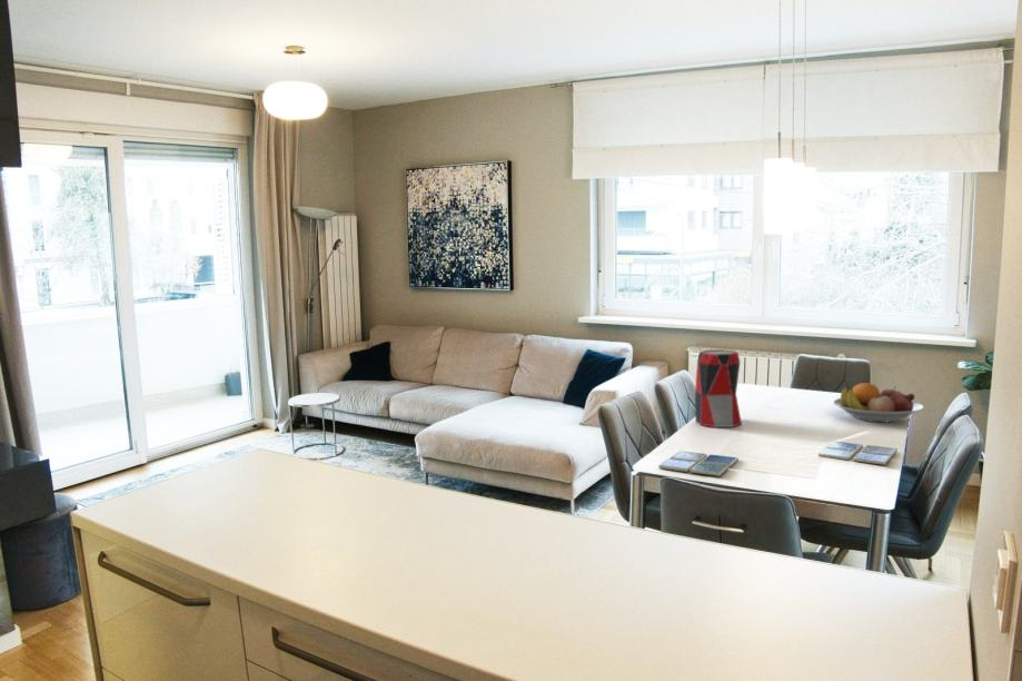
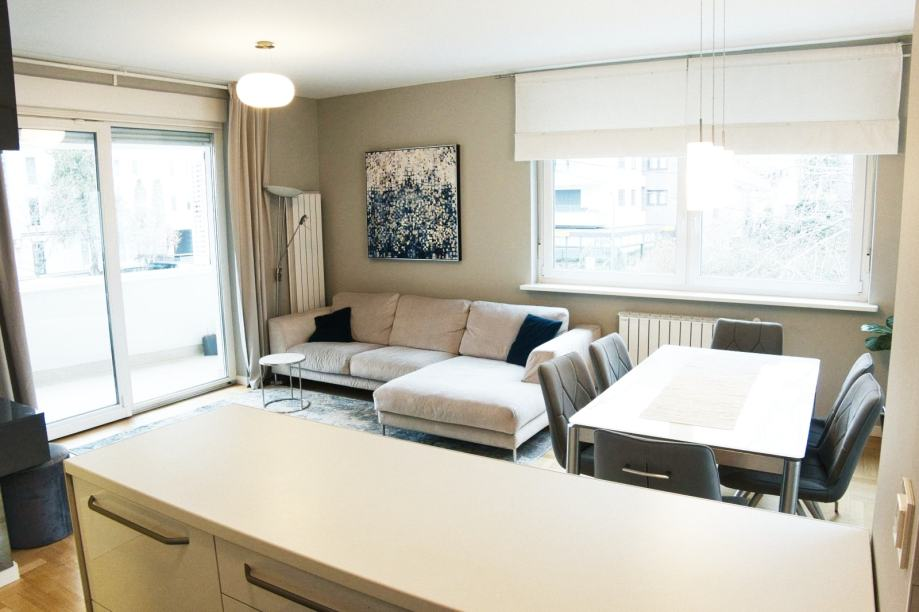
- drink coaster [657,450,740,477]
- drink coaster [817,441,899,466]
- fruit bowl [832,382,925,423]
- vase [694,348,743,428]
